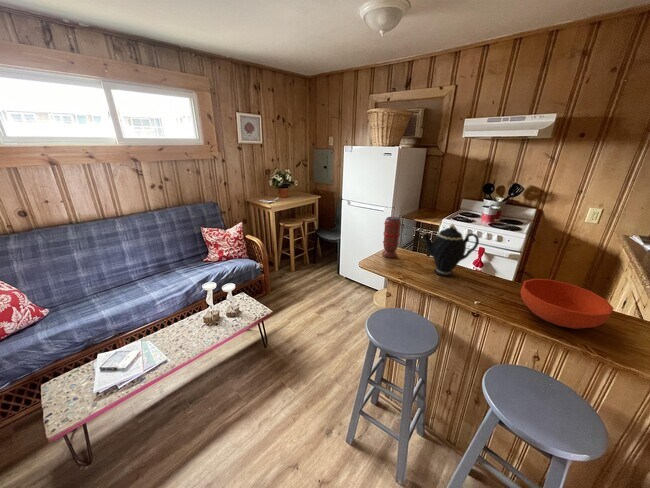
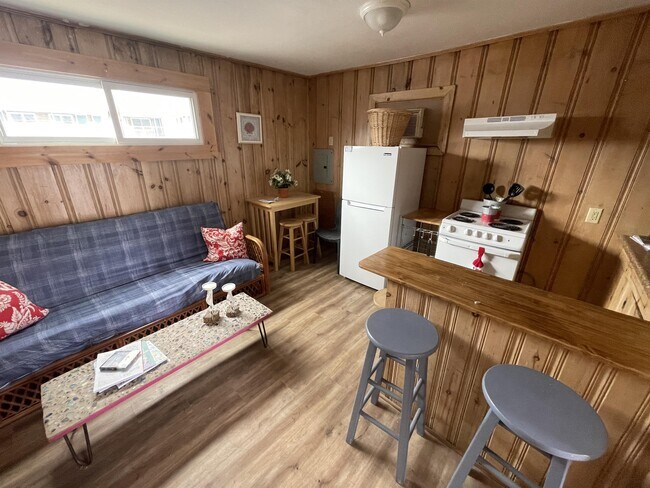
- bowl [520,278,615,330]
- teapot [419,223,480,277]
- spice grinder [381,216,402,259]
